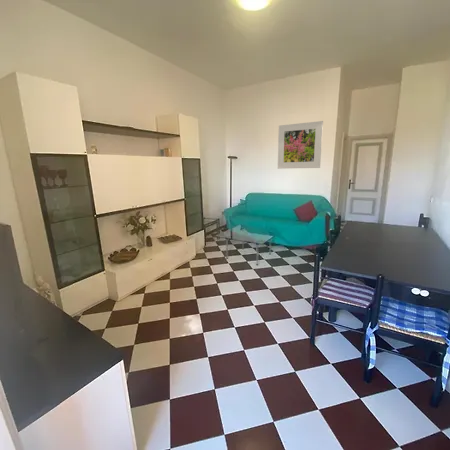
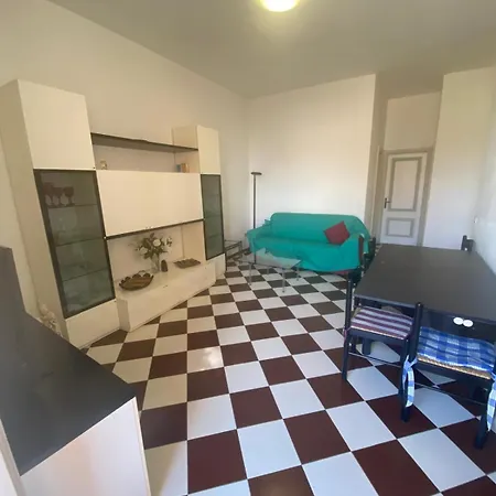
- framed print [277,120,324,170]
